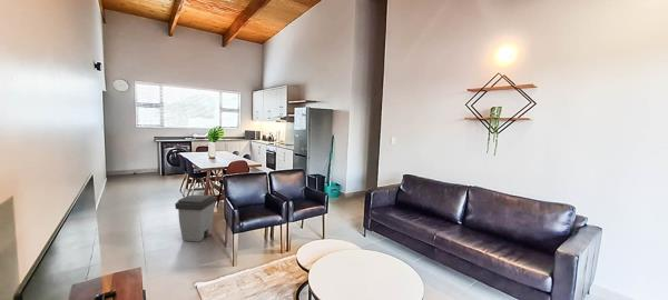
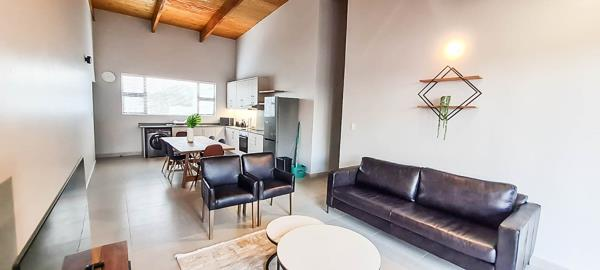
- trash can [174,193,218,243]
